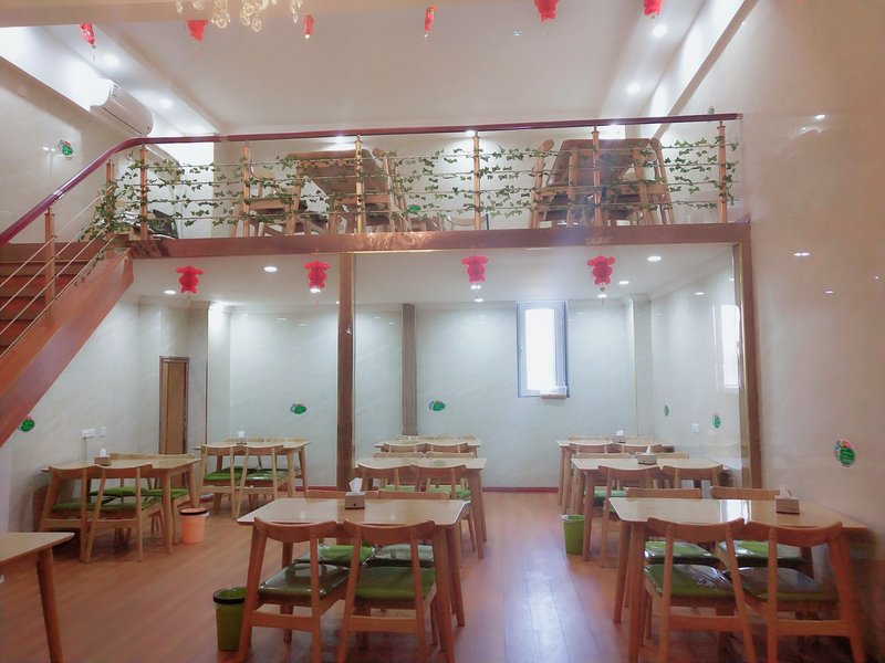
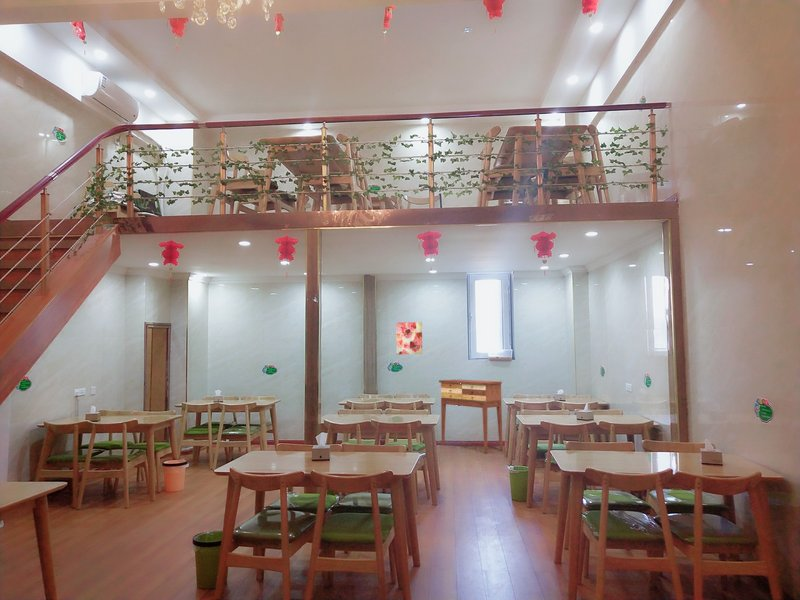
+ wall art [395,321,423,355]
+ console table [438,379,504,454]
